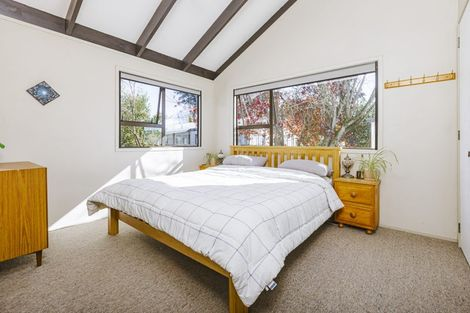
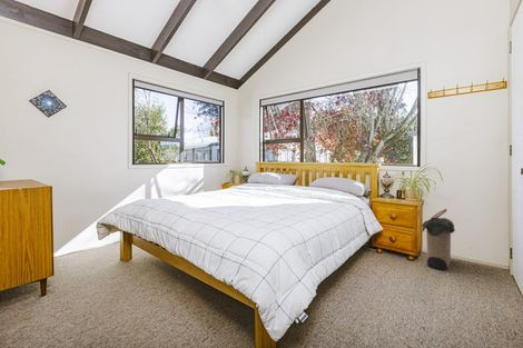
+ laundry hamper [421,208,456,270]
